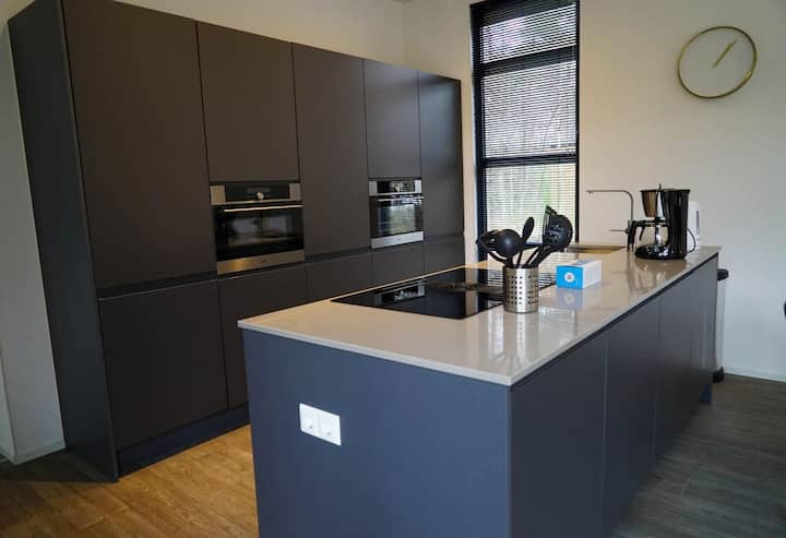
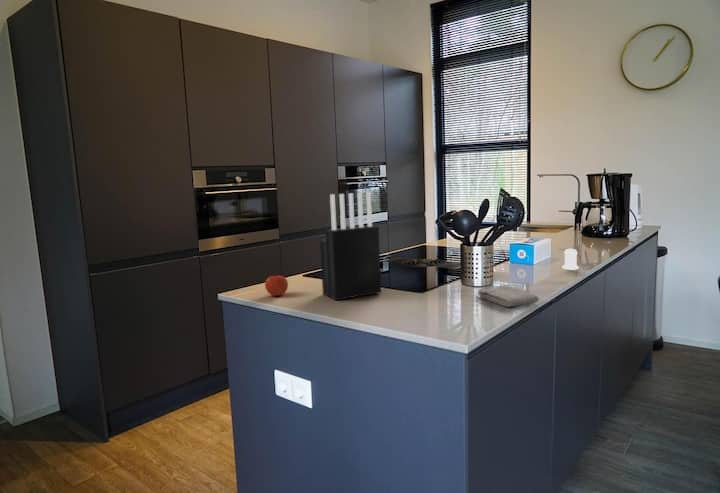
+ apple [264,272,289,297]
+ knife block [319,191,382,301]
+ salt shaker [561,248,580,270]
+ washcloth [476,284,540,308]
